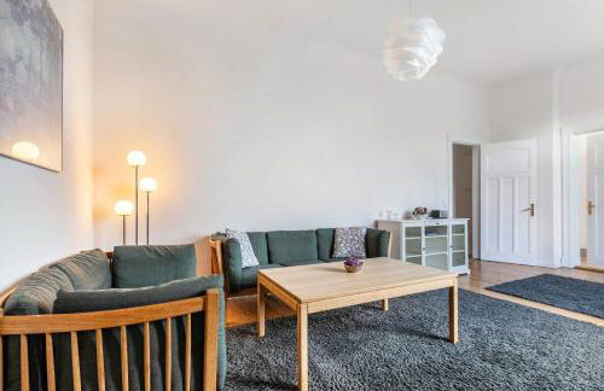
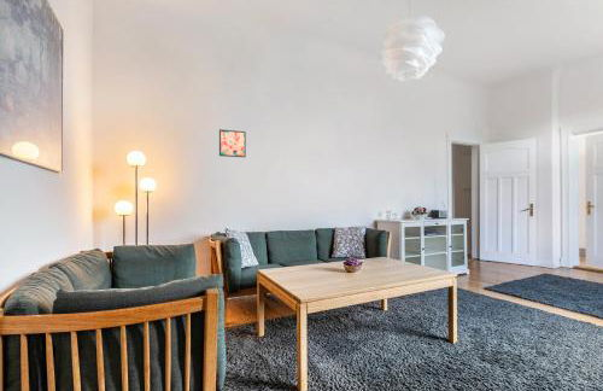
+ wall art [218,128,247,158]
